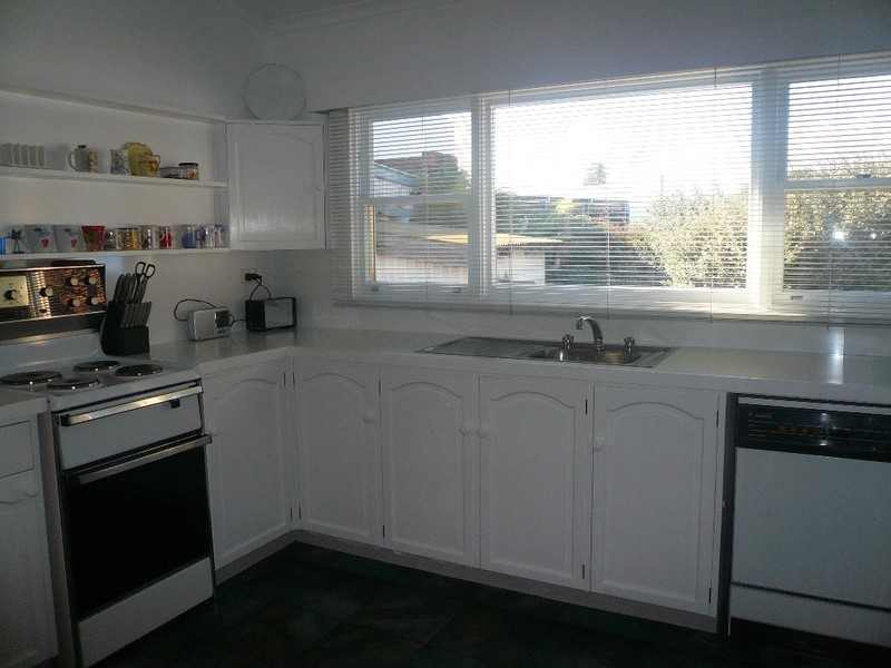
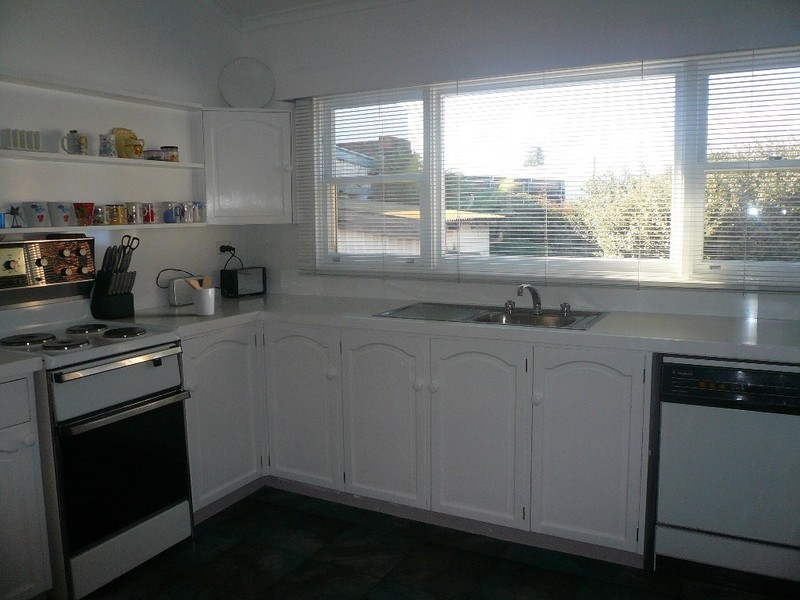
+ utensil holder [182,275,216,317]
